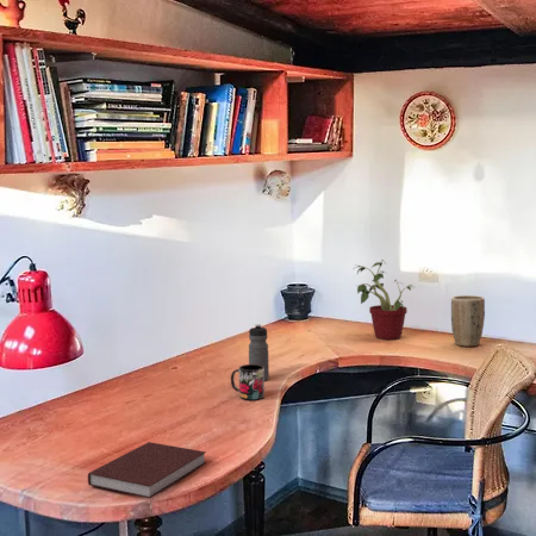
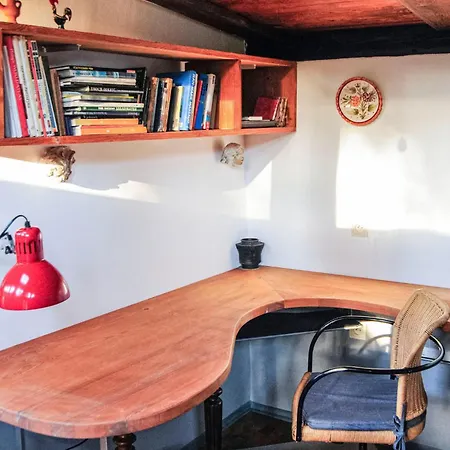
- potted plant [354,258,416,341]
- mug [230,363,266,401]
- plant pot [450,294,486,348]
- notebook [87,441,207,499]
- water bottle [248,323,270,382]
